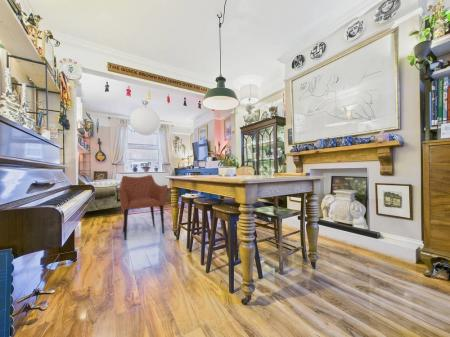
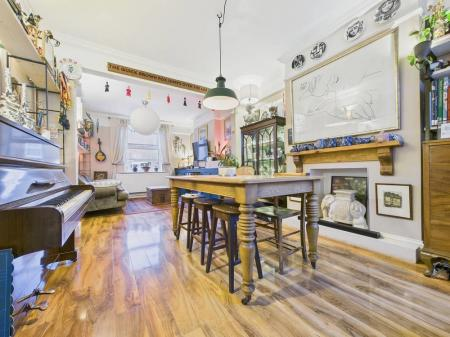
- armchair [117,174,169,241]
